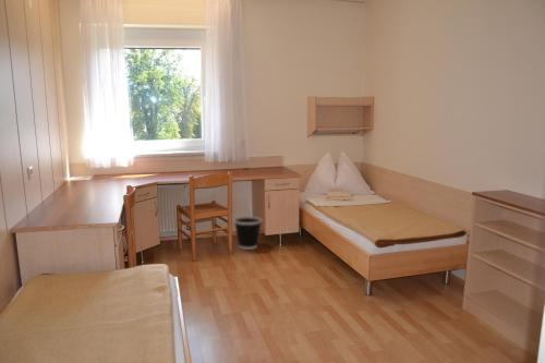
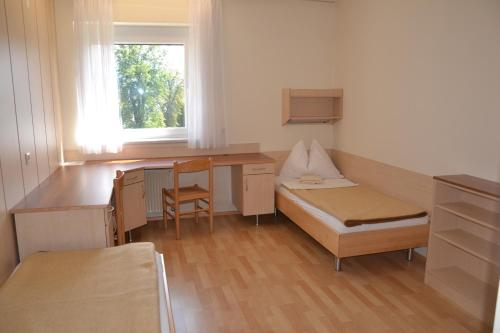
- wastebasket [232,216,263,251]
